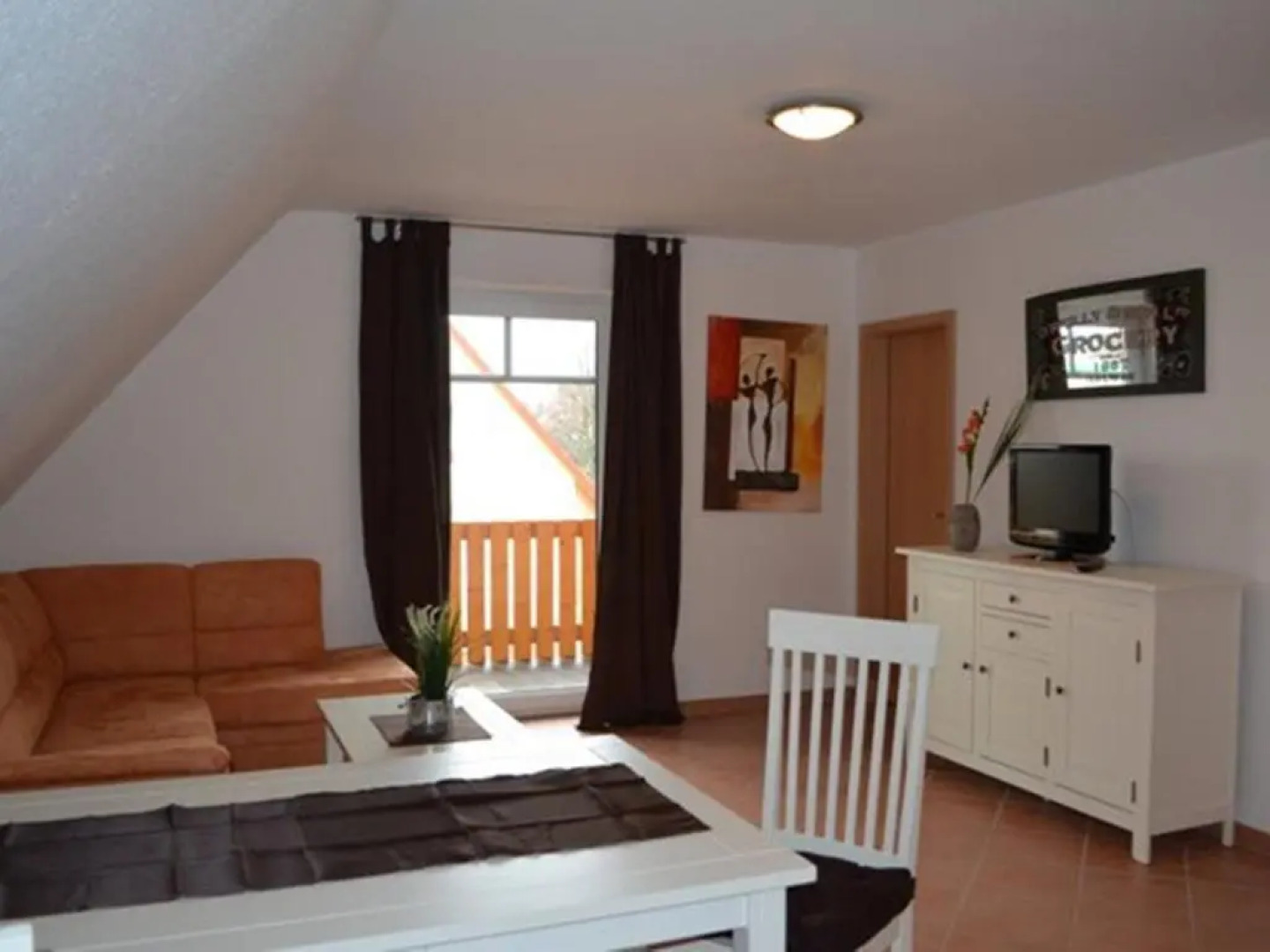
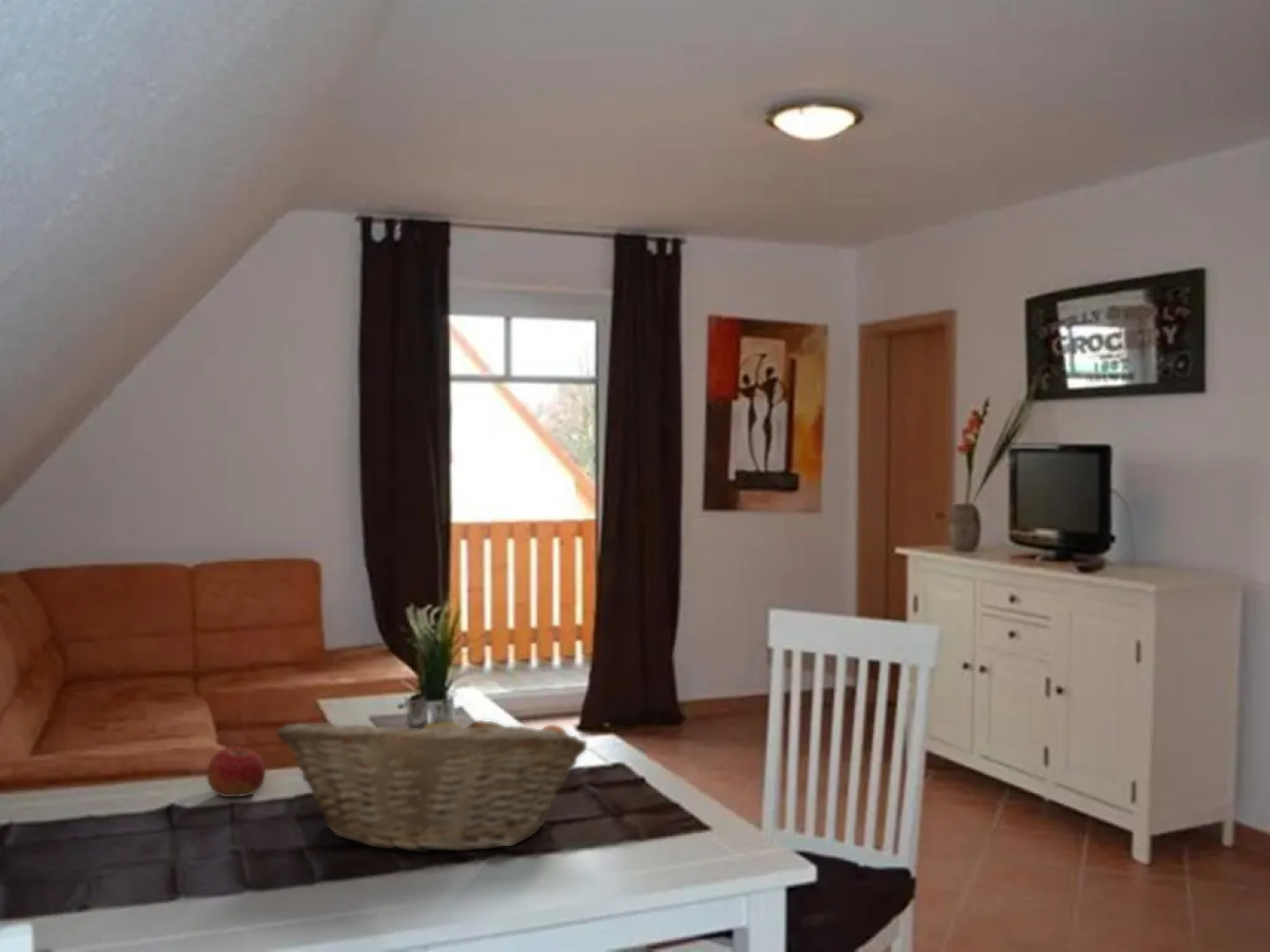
+ fruit basket [275,705,588,853]
+ apple [206,746,266,798]
